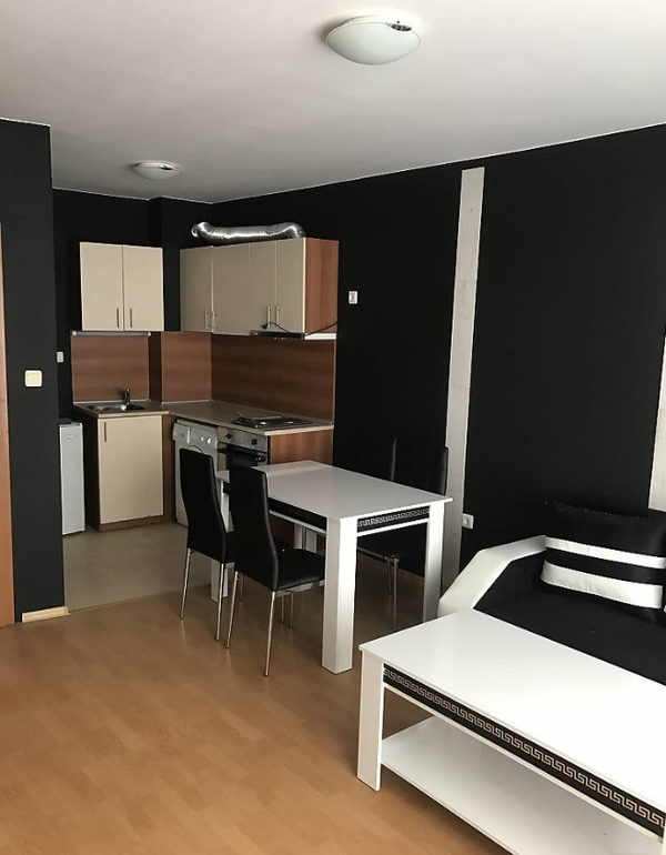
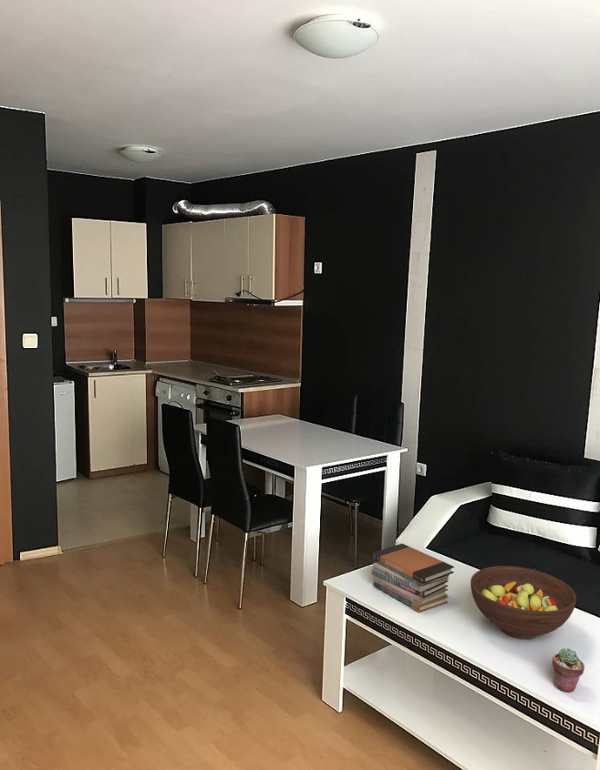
+ book stack [370,543,455,613]
+ fruit bowl [470,565,577,640]
+ potted succulent [551,647,586,693]
